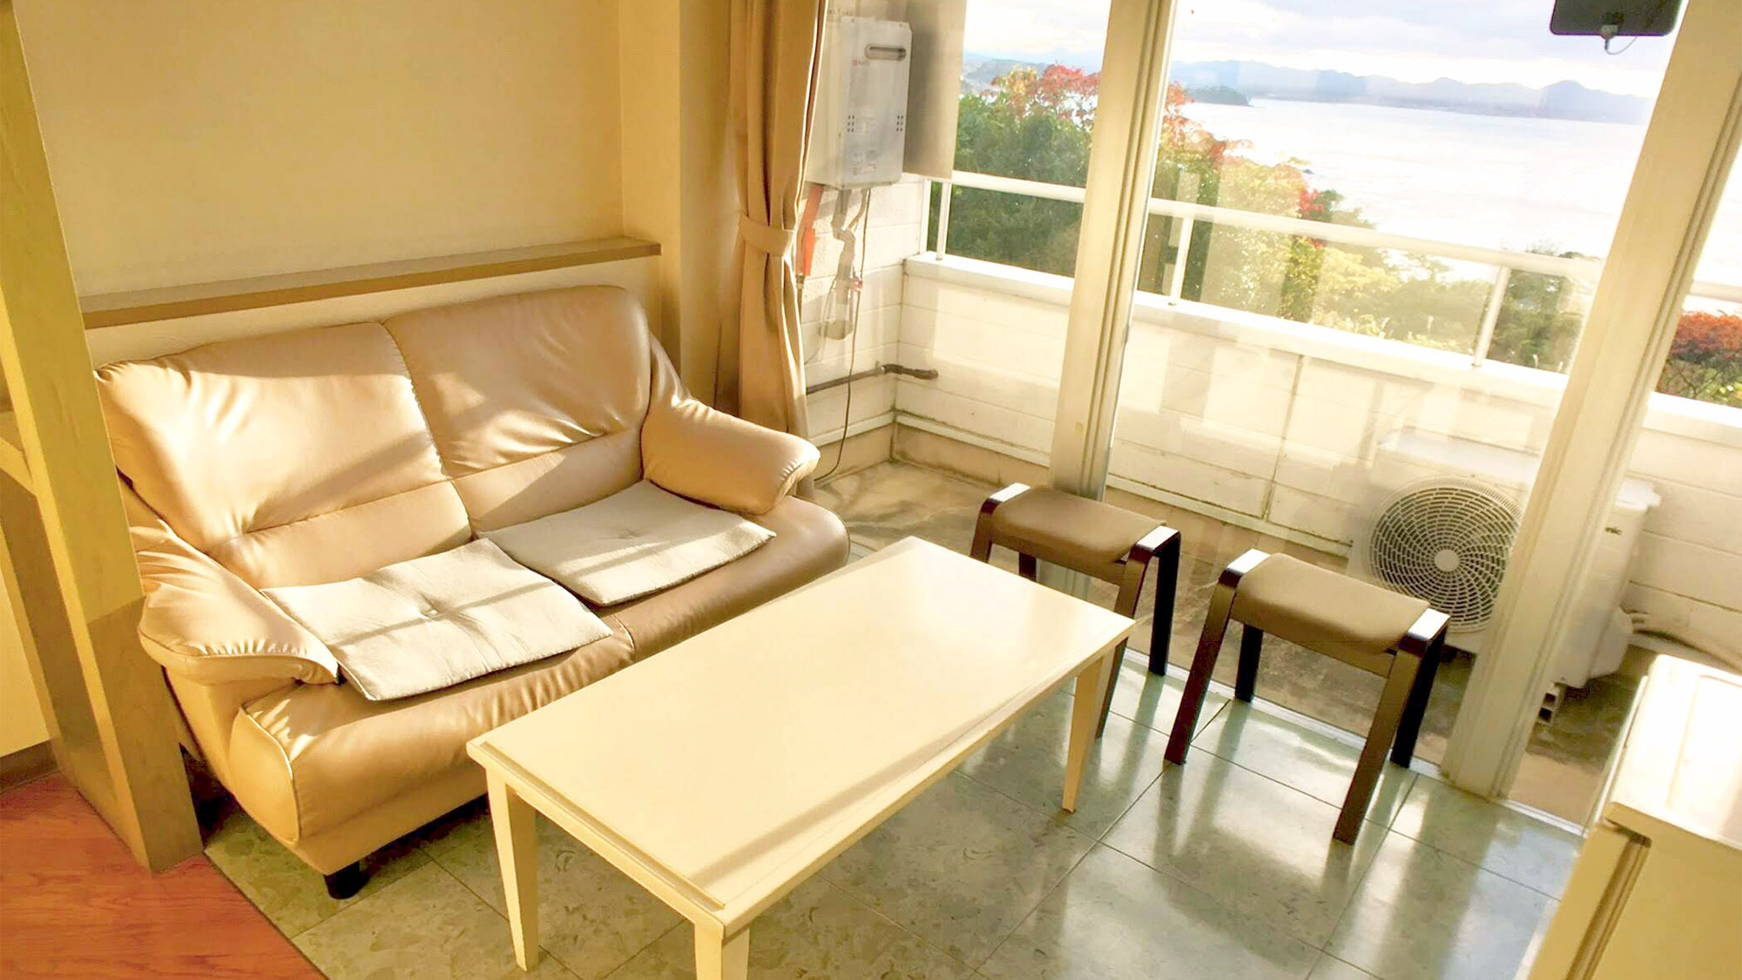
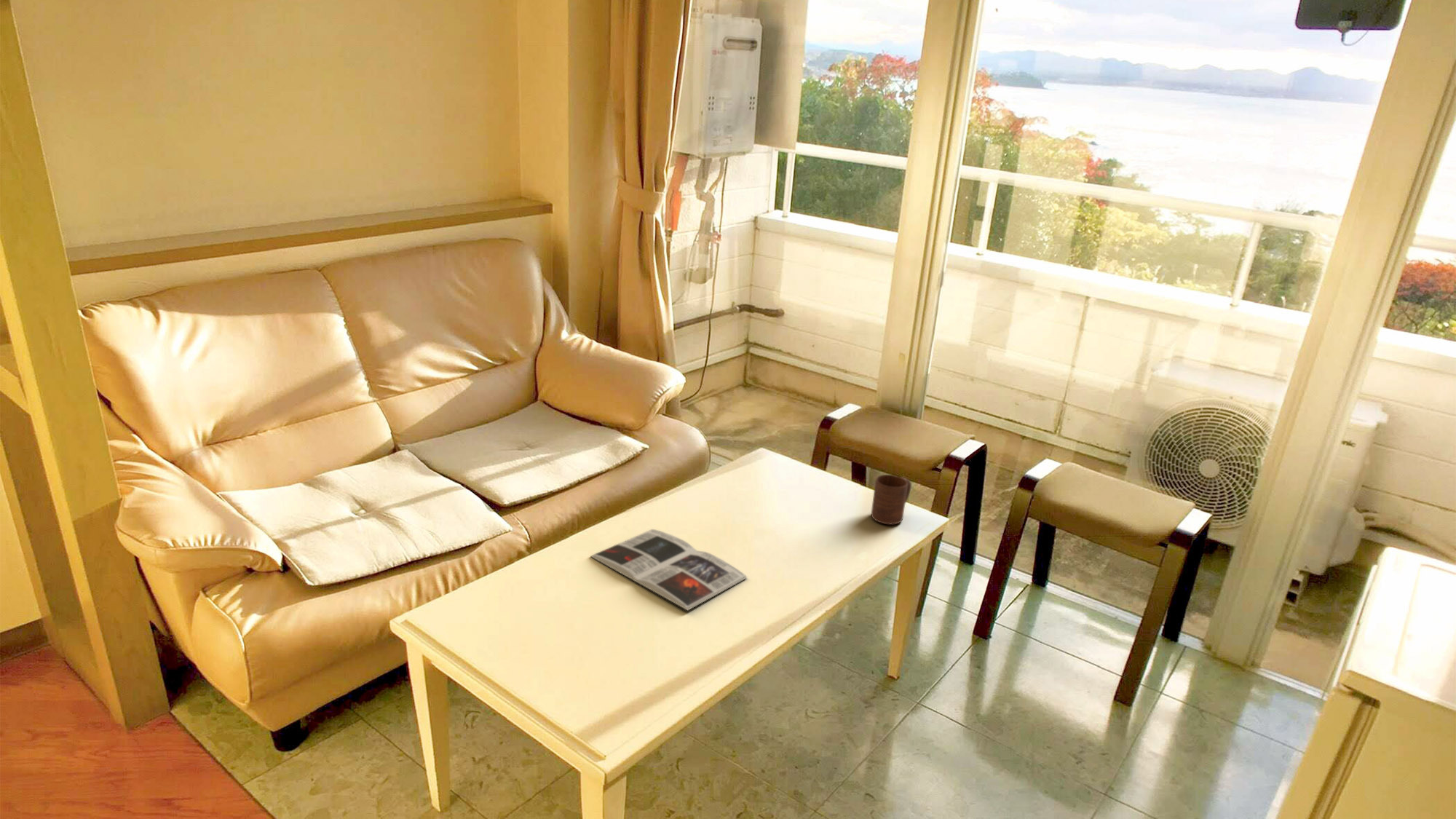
+ cup [871,474,911,526]
+ magazine [590,529,748,612]
